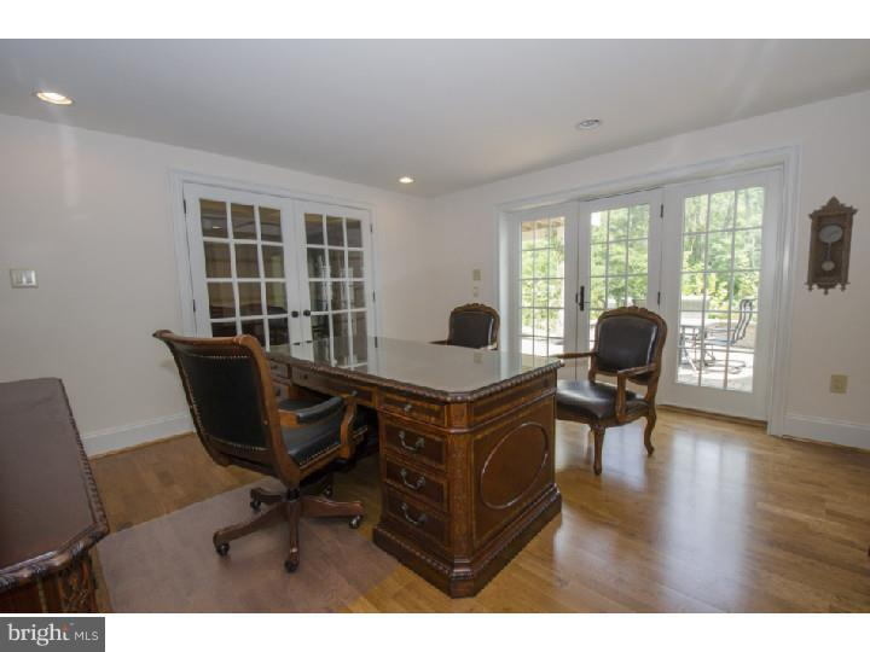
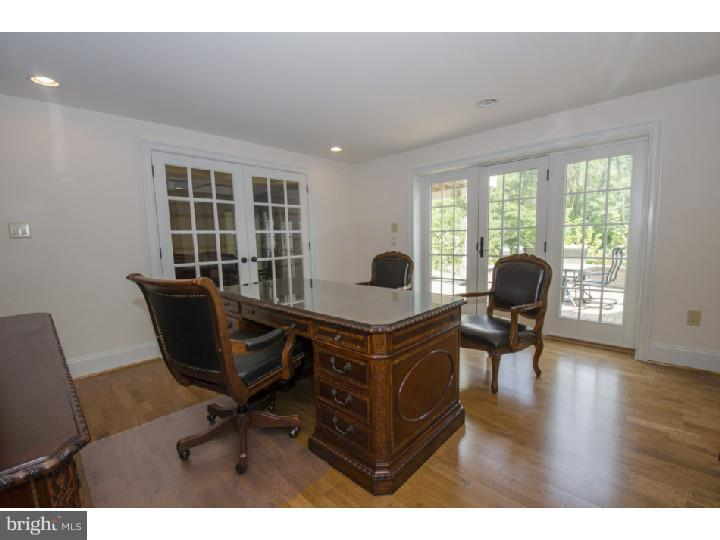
- pendulum clock [804,196,859,297]
